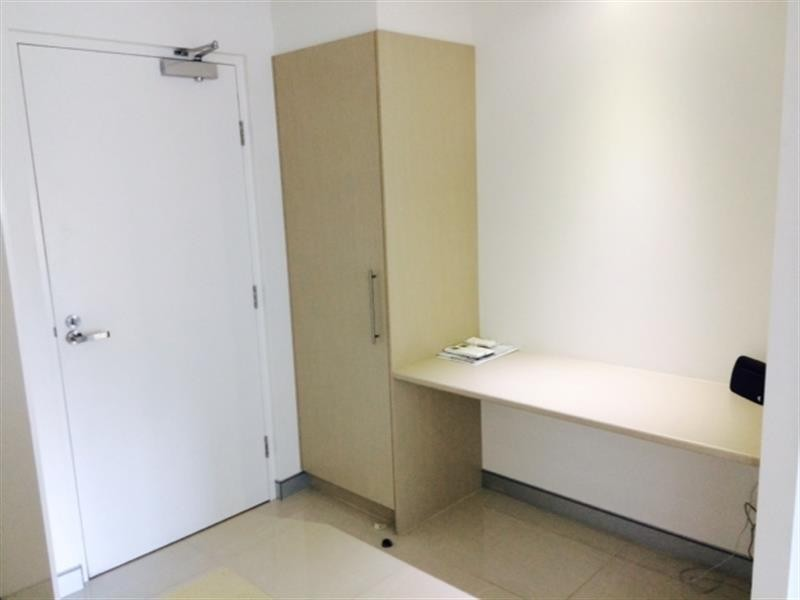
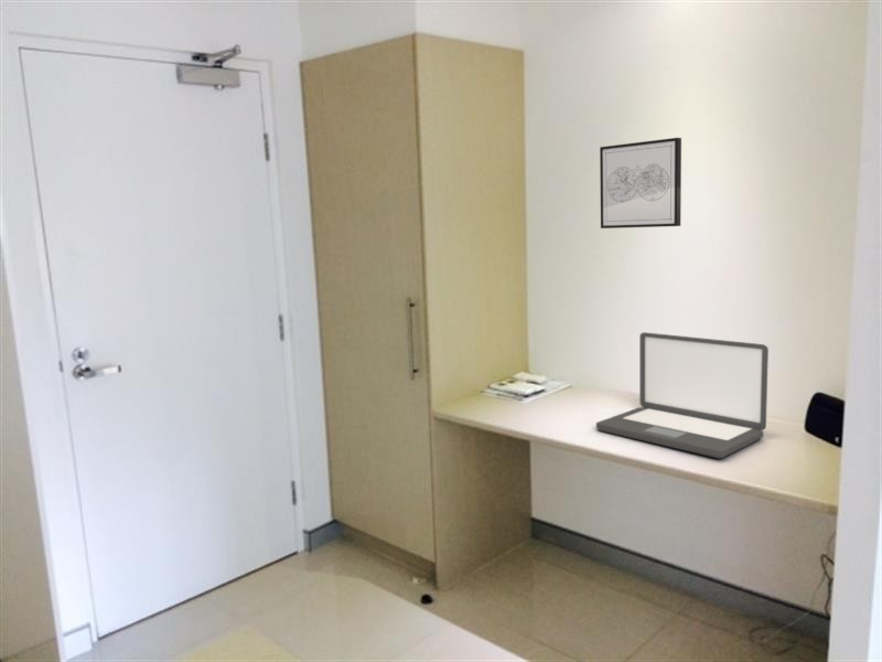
+ wall art [599,137,682,229]
+ laptop [595,331,770,459]
